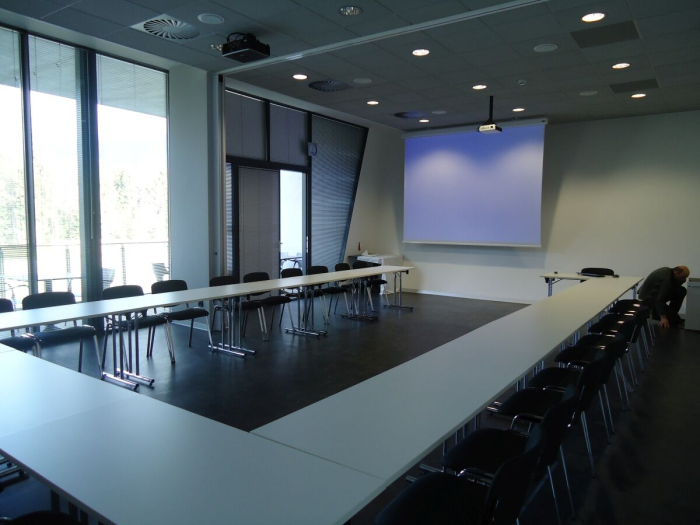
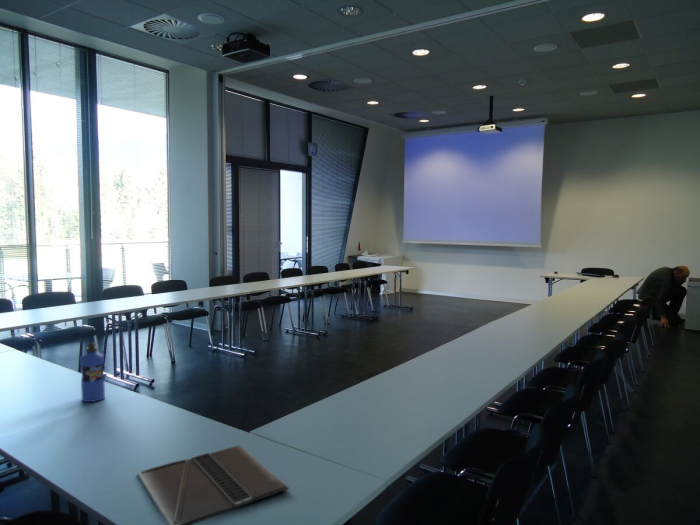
+ laptop [137,444,290,525]
+ water bottle [79,341,106,403]
